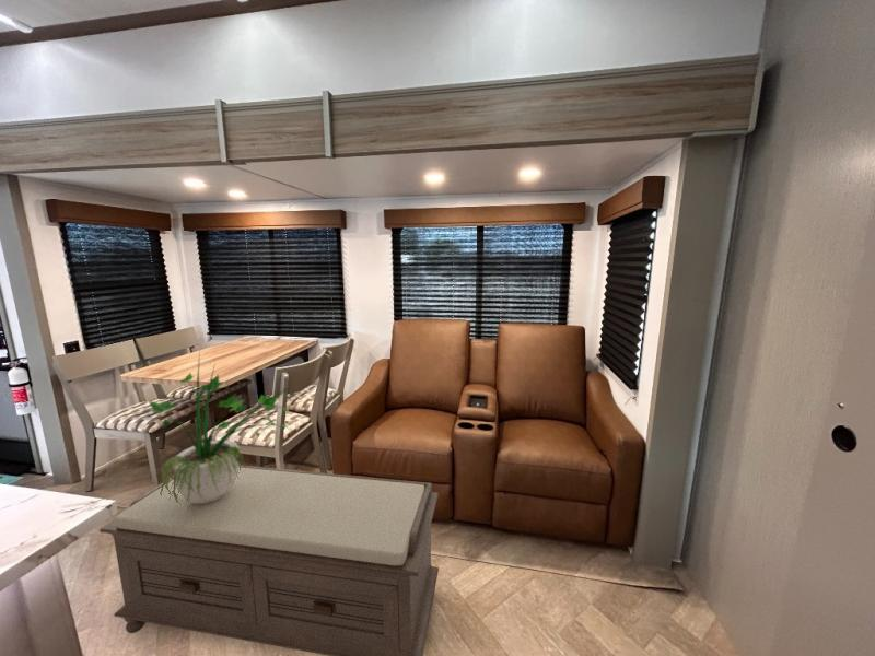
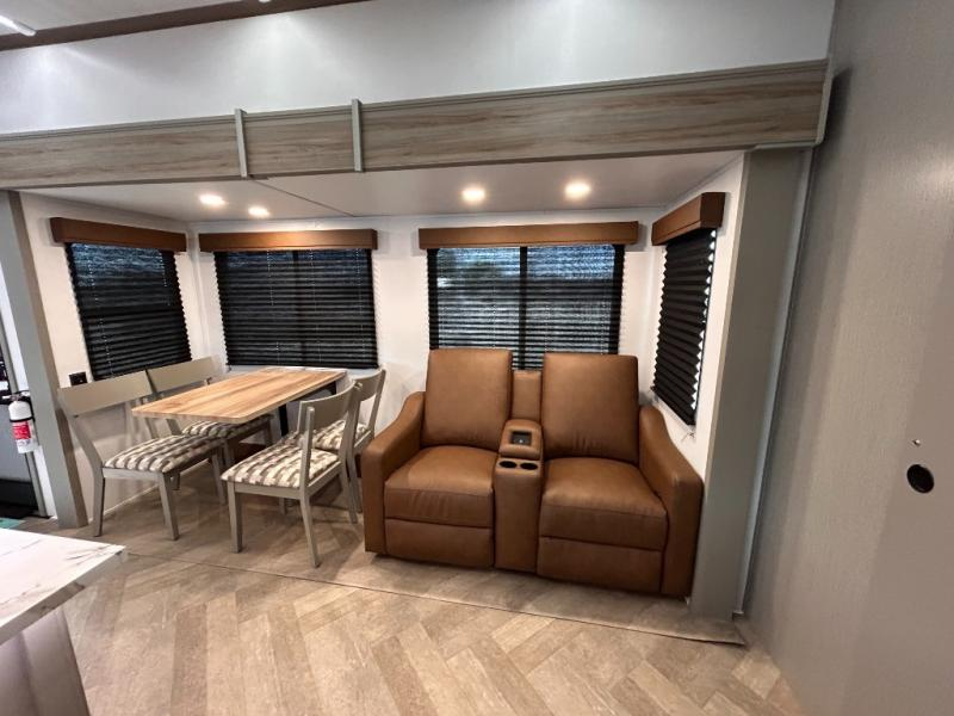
- bench [98,464,440,656]
- potted plant [148,350,296,508]
